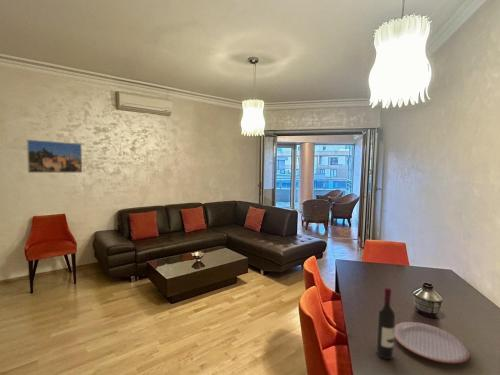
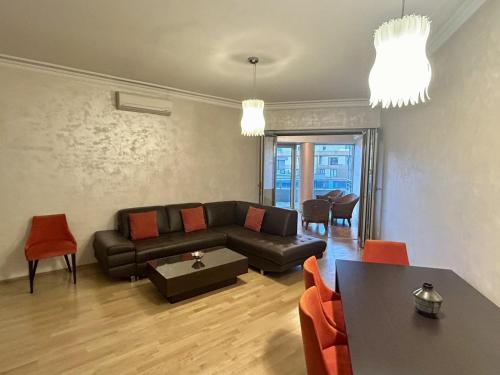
- plate [394,321,471,364]
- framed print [26,139,83,174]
- wine bottle [375,286,396,360]
